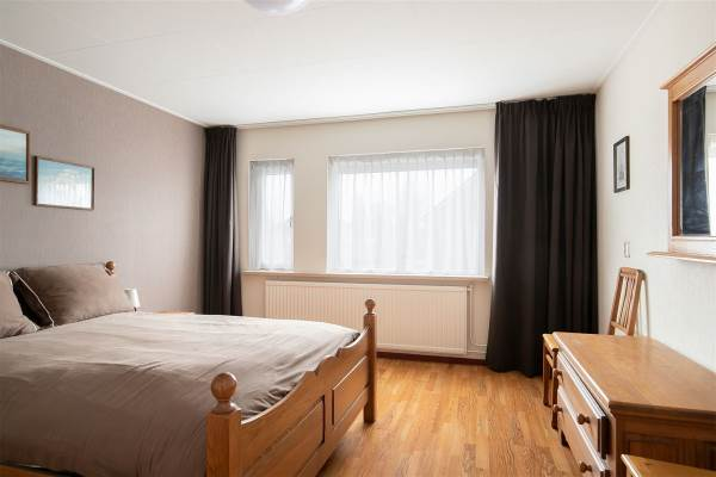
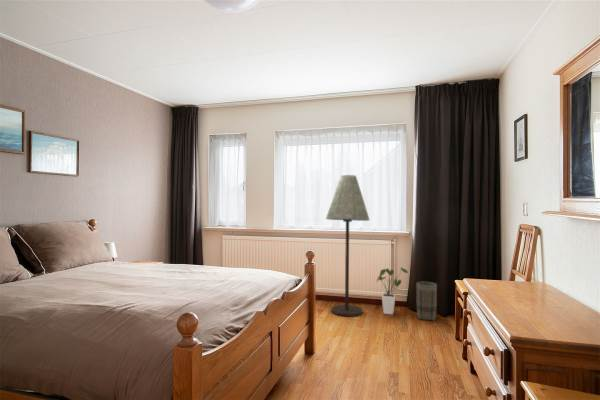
+ floor lamp [325,174,370,318]
+ basket [416,281,438,322]
+ house plant [376,266,409,316]
